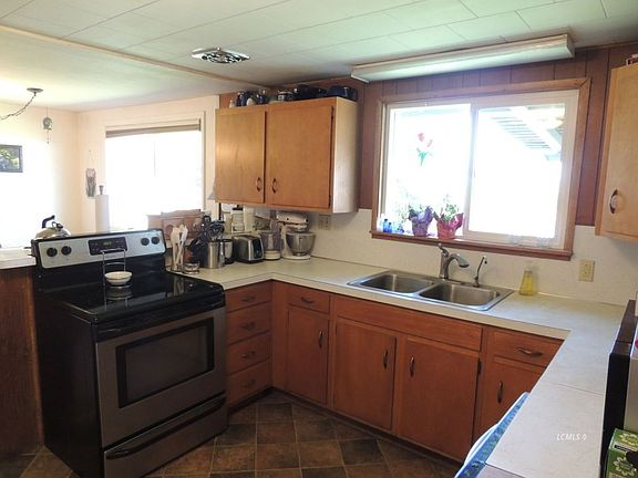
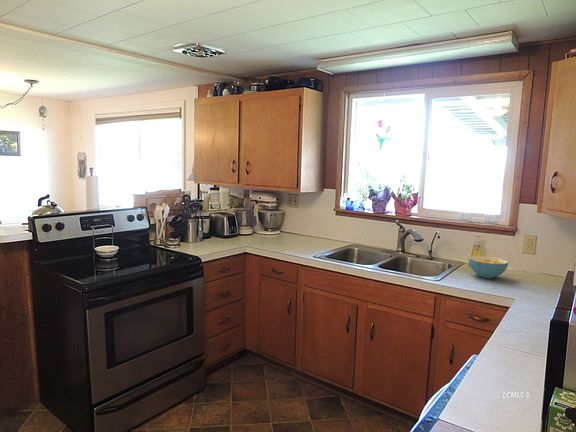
+ cereal bowl [468,255,509,279]
